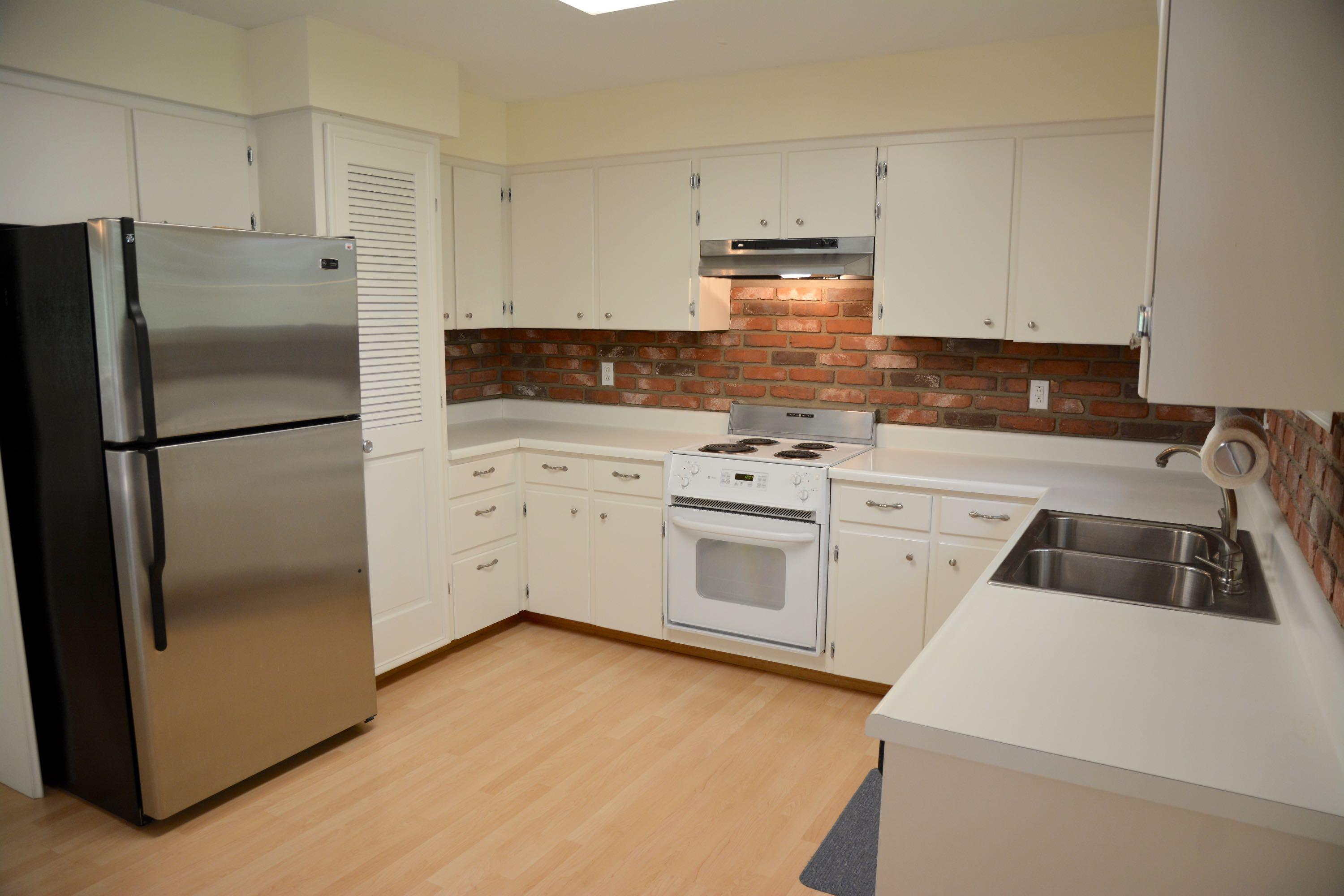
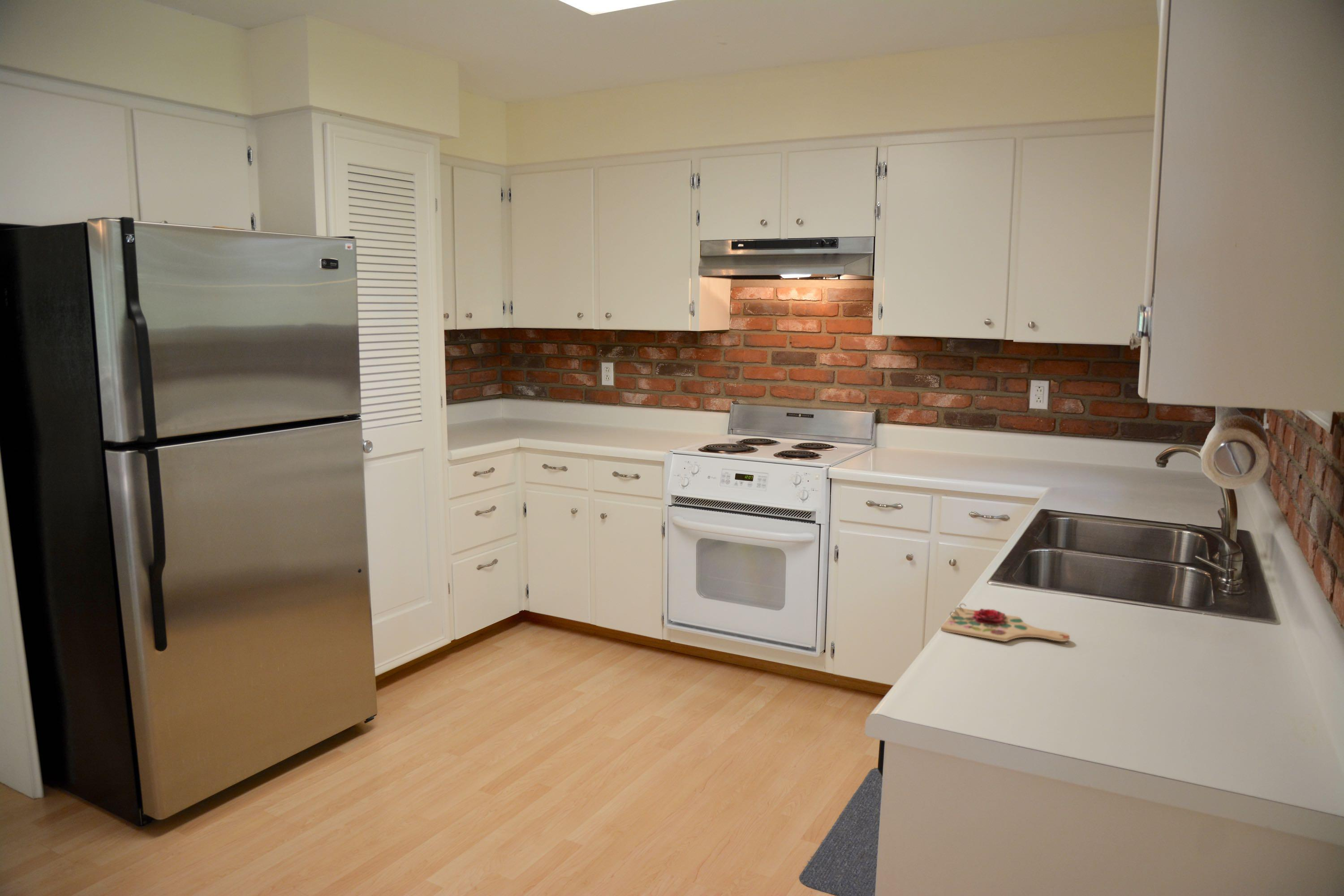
+ cutting board [940,603,1070,642]
